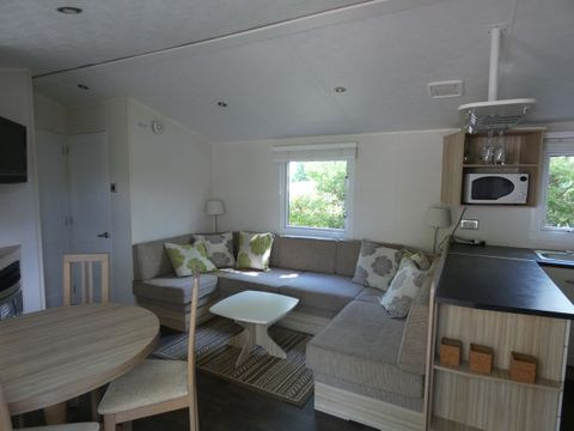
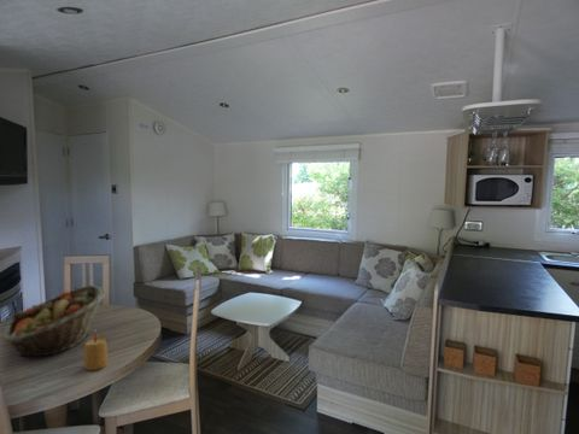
+ fruit basket [2,285,107,357]
+ candle [82,333,109,371]
